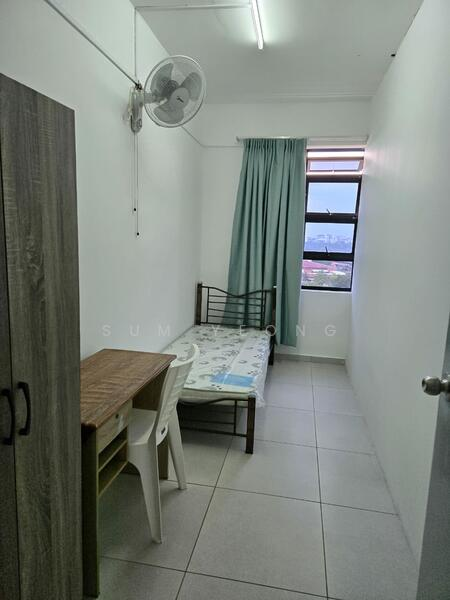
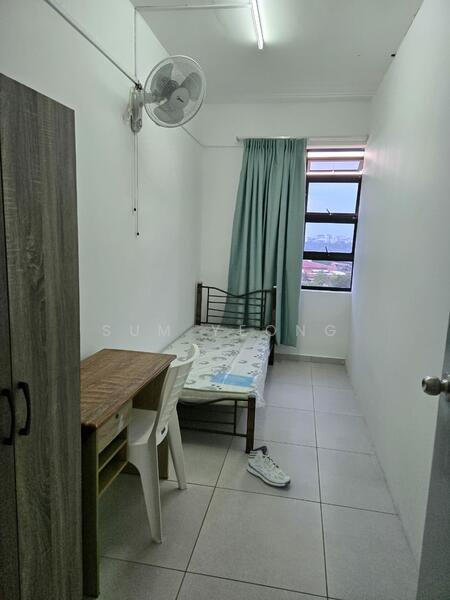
+ sneaker [246,445,292,488]
